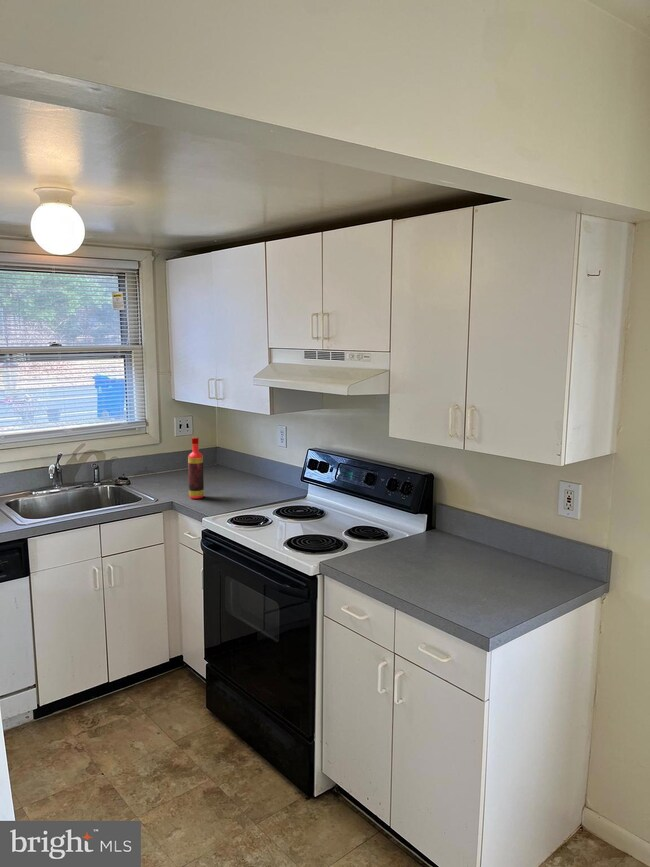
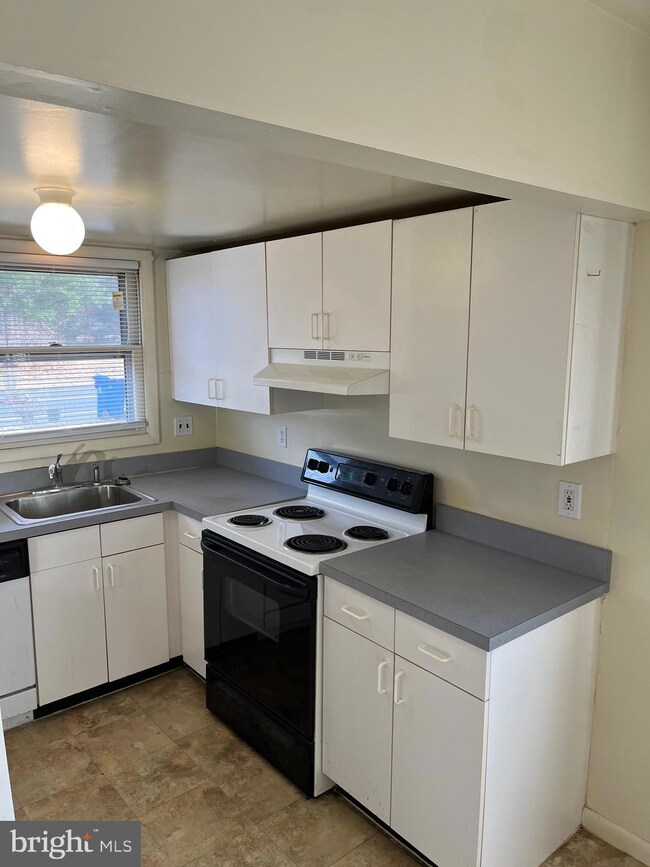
- bottle [187,436,205,500]
